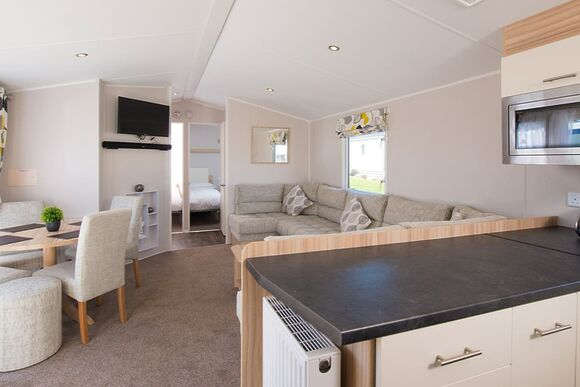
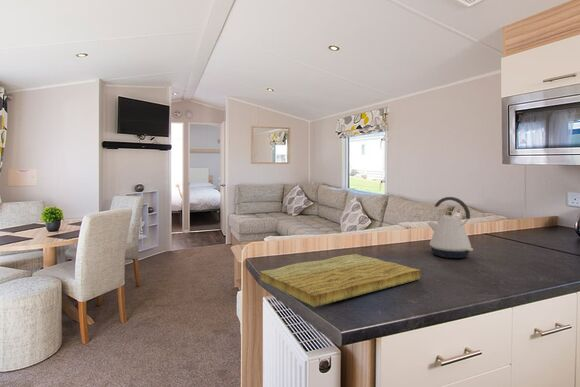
+ kettle [427,196,474,259]
+ cutting board [259,253,421,308]
